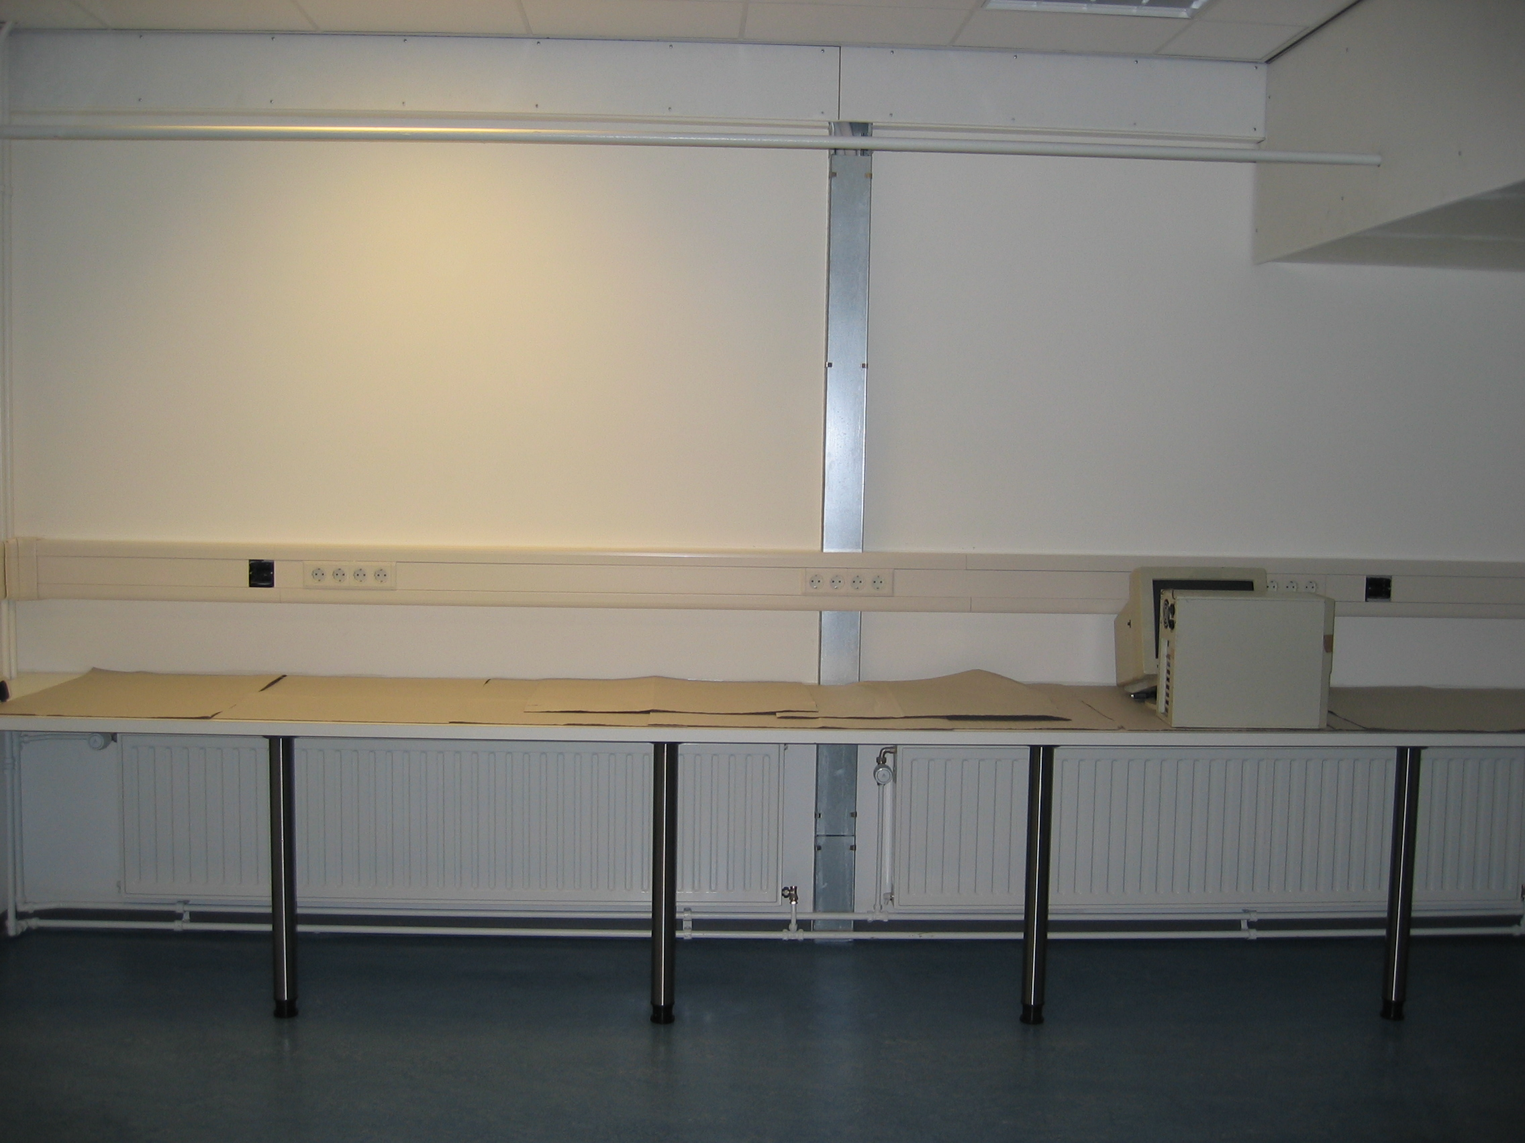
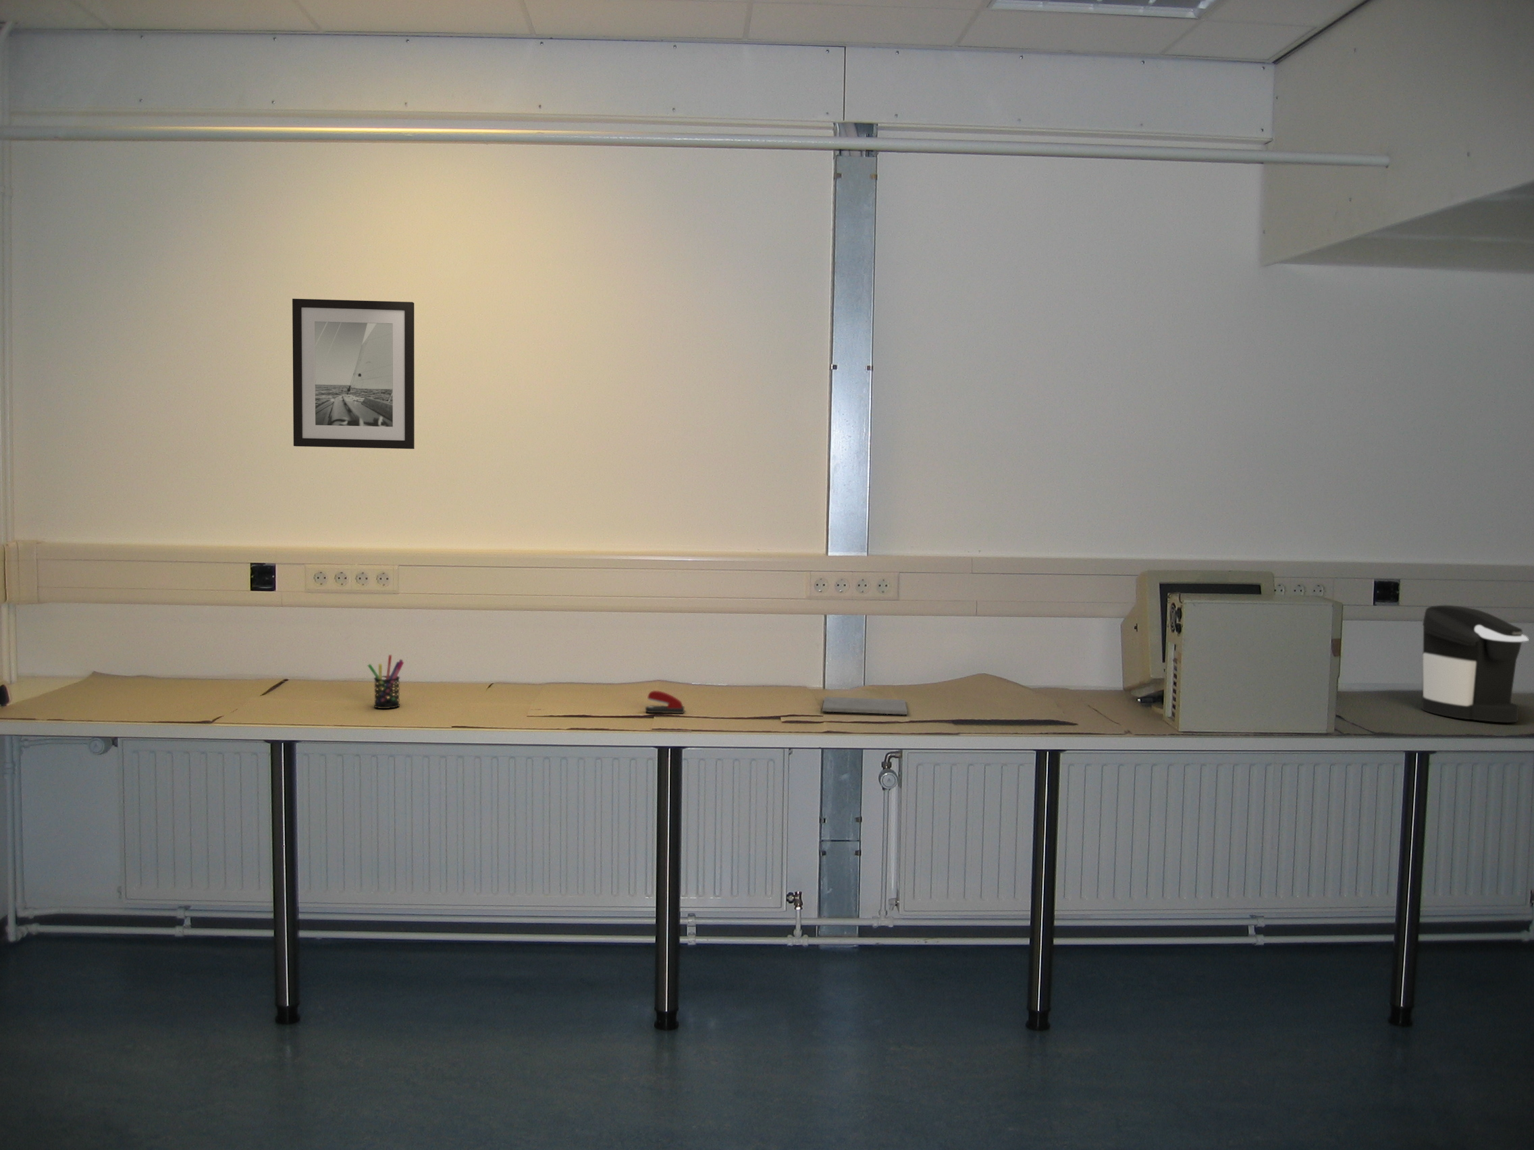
+ pen holder [367,654,405,709]
+ notepad [821,696,908,715]
+ stapler [645,690,685,714]
+ wall art [291,298,416,449]
+ coffee maker [1420,605,1529,724]
